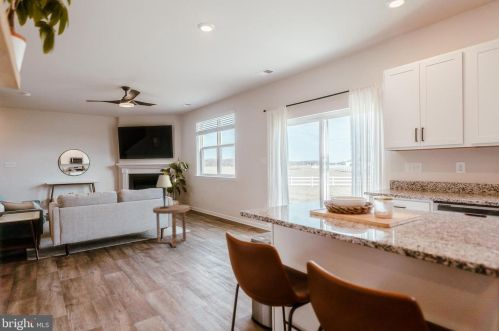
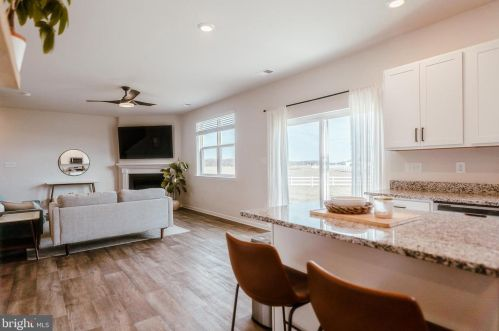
- side table [152,204,191,248]
- table lamp [155,174,173,209]
